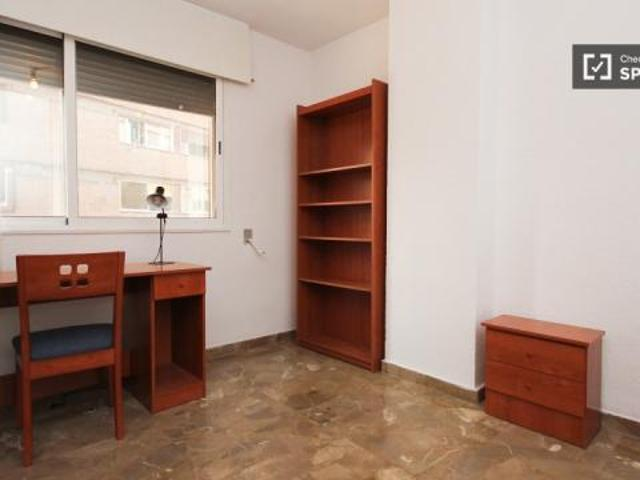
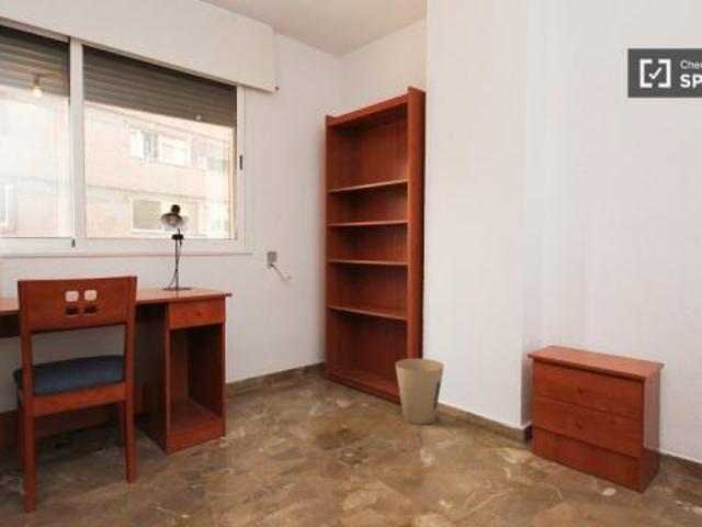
+ trash can [394,358,445,426]
